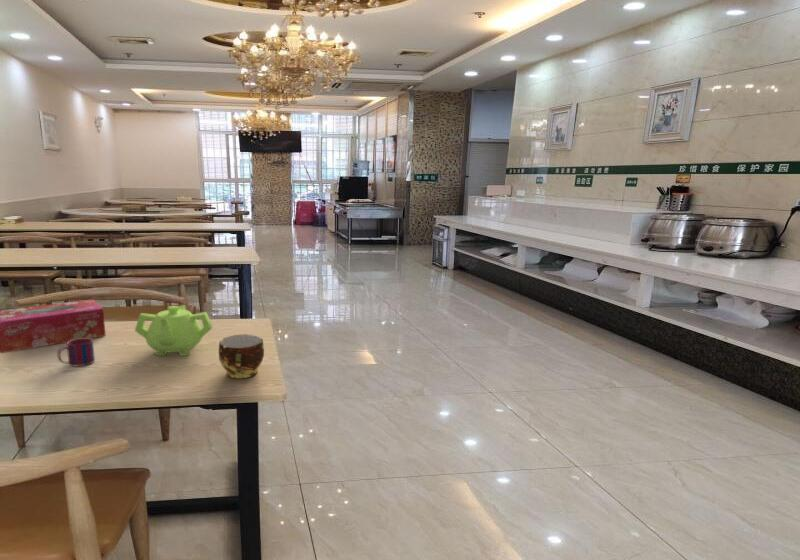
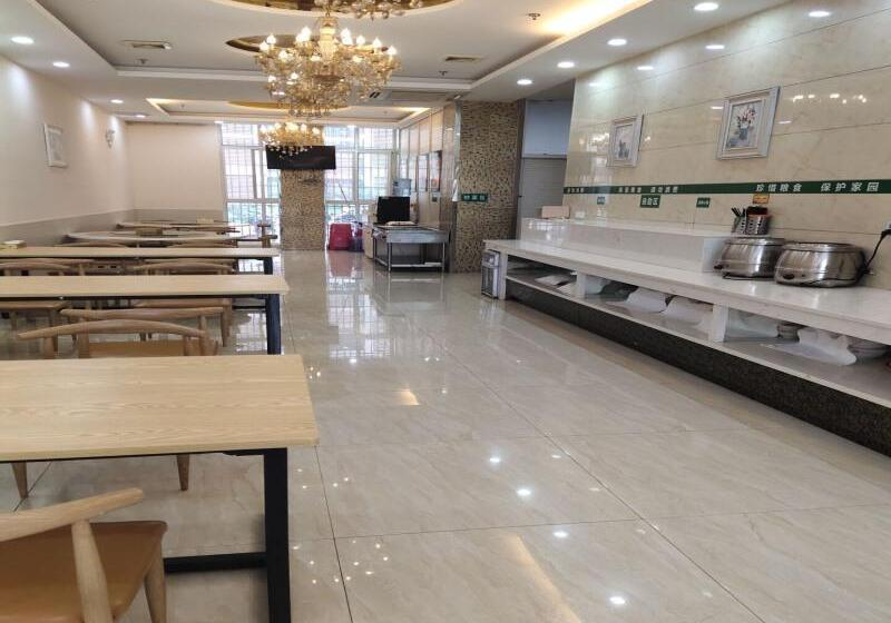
- tissue box [0,298,107,354]
- cup [218,333,265,379]
- mug [56,338,96,367]
- teapot [134,305,214,357]
